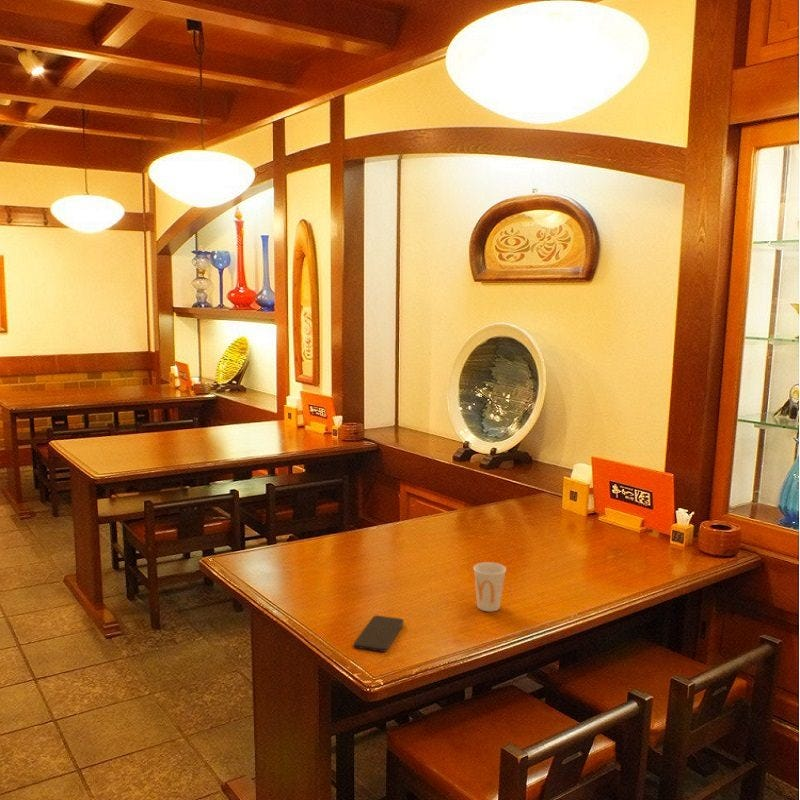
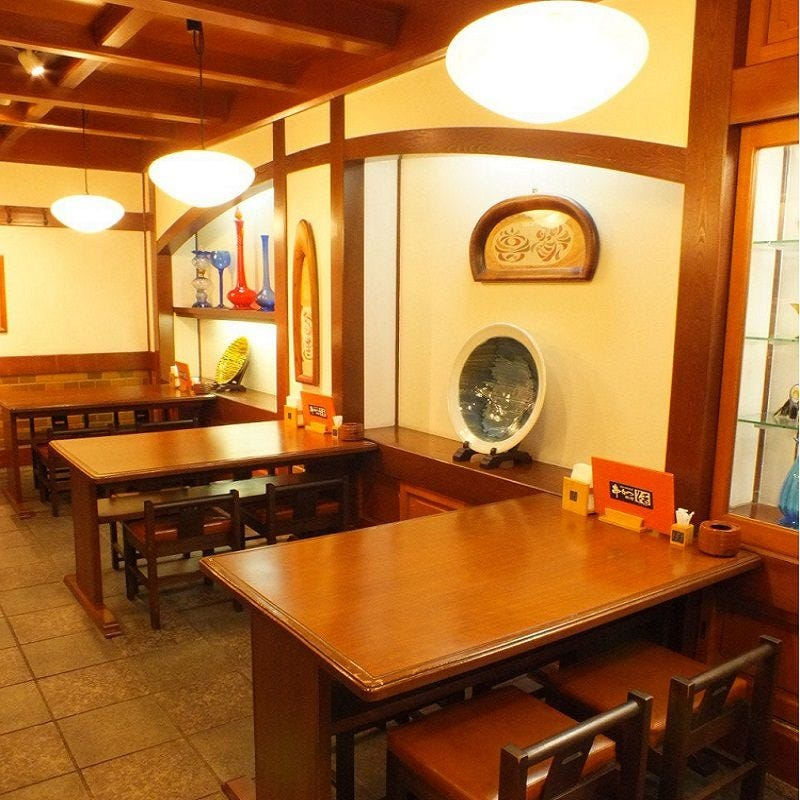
- cup [472,561,507,613]
- smartphone [353,614,405,653]
